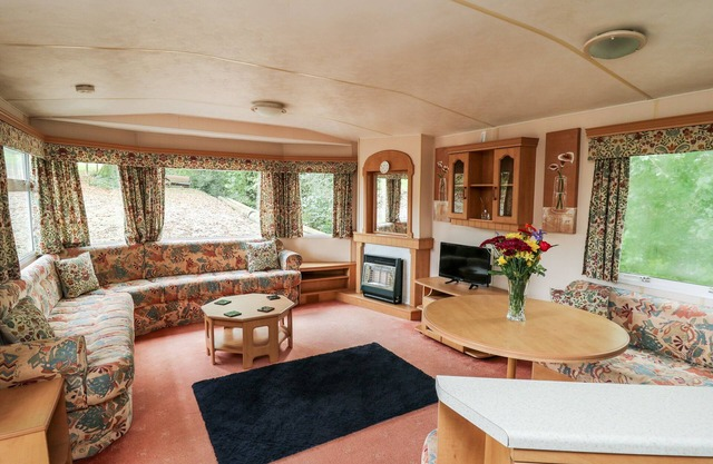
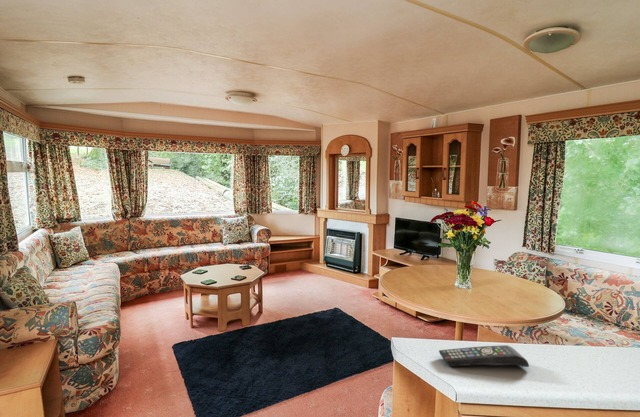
+ remote control [438,344,530,368]
